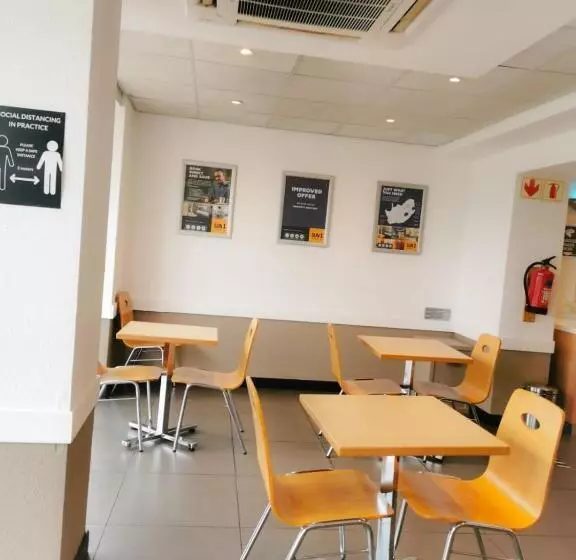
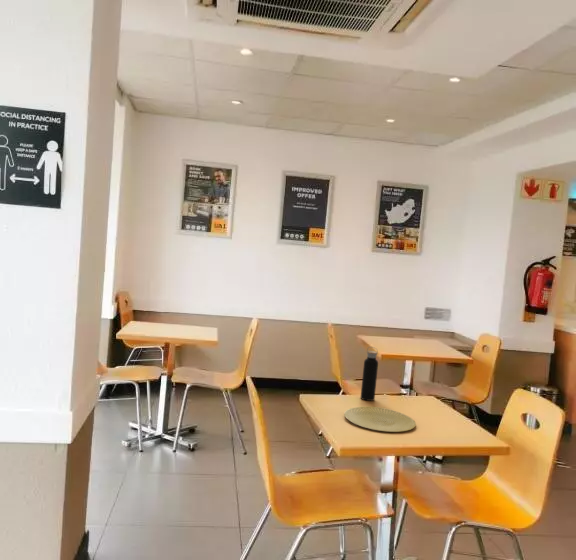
+ plate [344,406,417,433]
+ water bottle [360,346,379,402]
